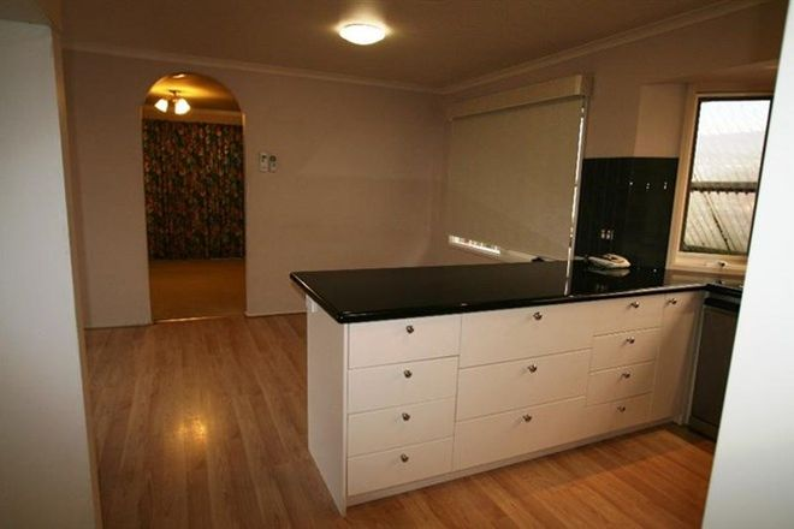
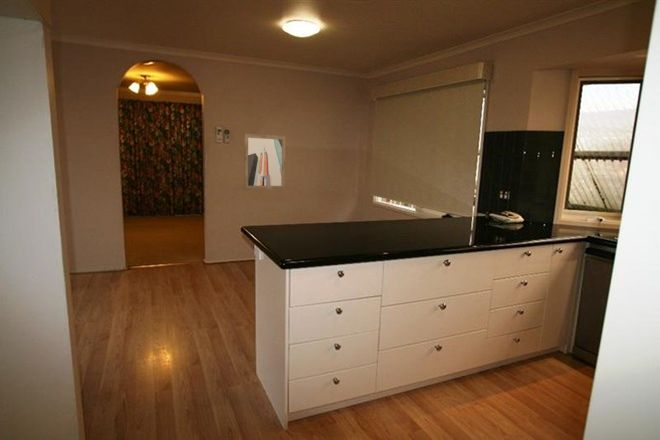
+ wall art [243,133,287,190]
